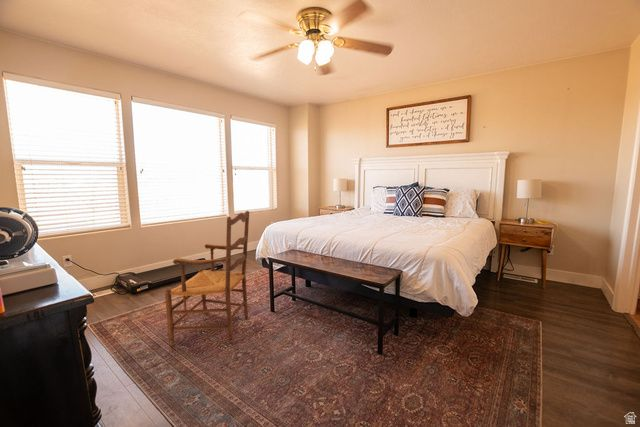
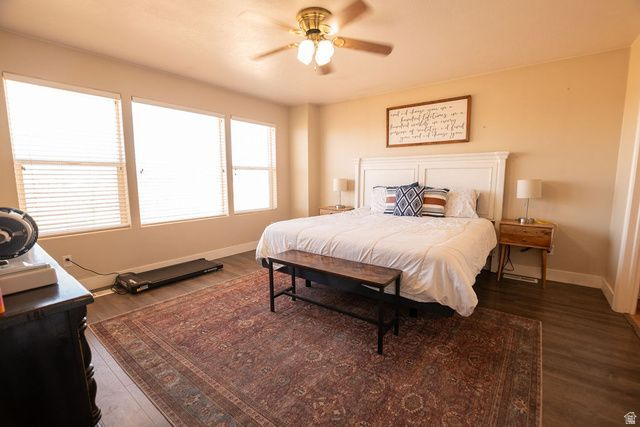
- armchair [164,210,250,347]
